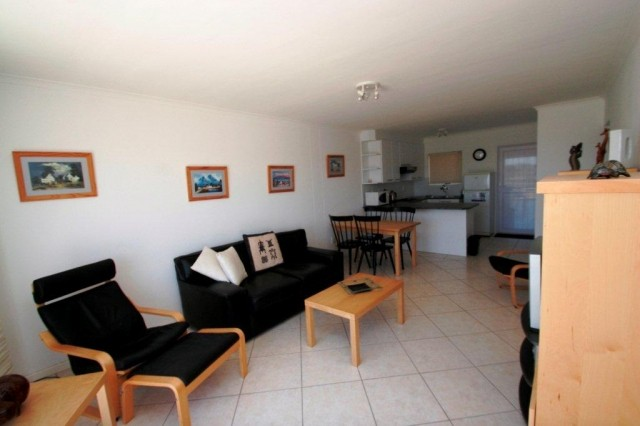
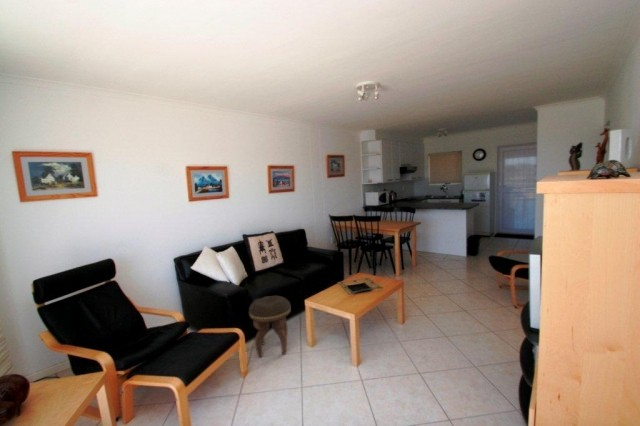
+ footstool [248,295,292,358]
